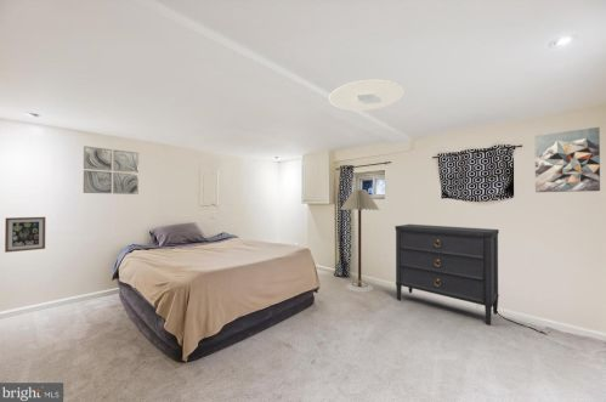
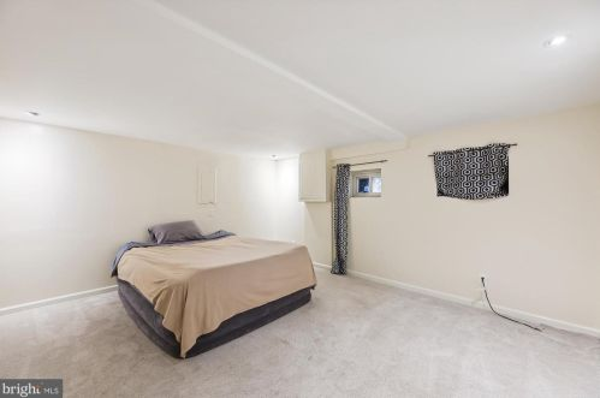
- dresser [393,223,500,327]
- wall art [4,216,46,254]
- ceiling light [328,79,404,112]
- wall art [534,126,601,193]
- floor lamp [340,188,381,293]
- wall art [83,145,140,196]
